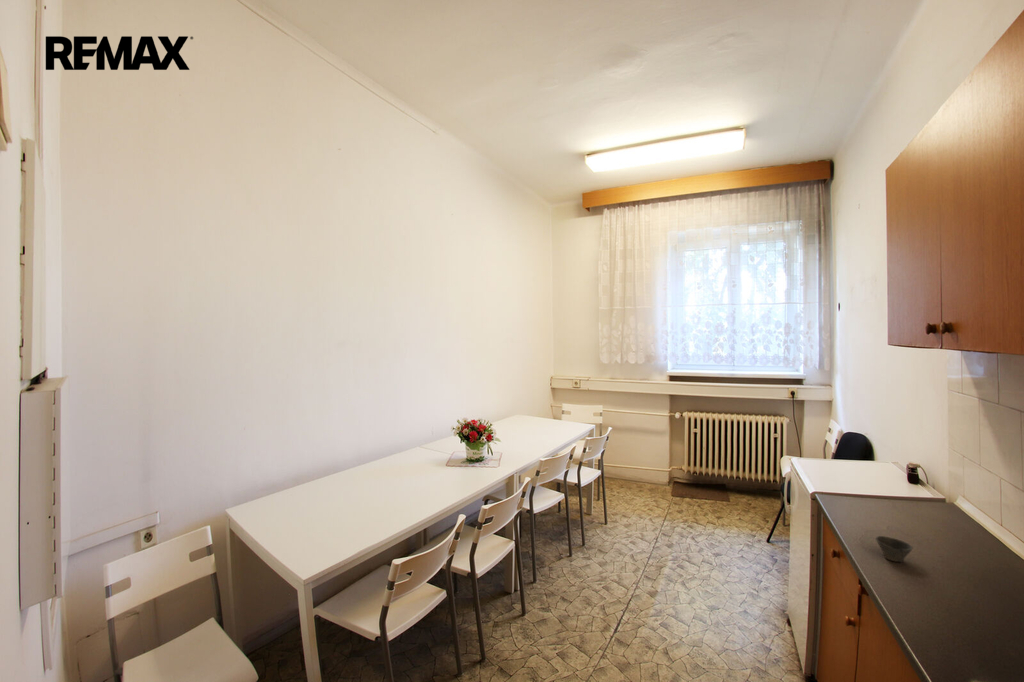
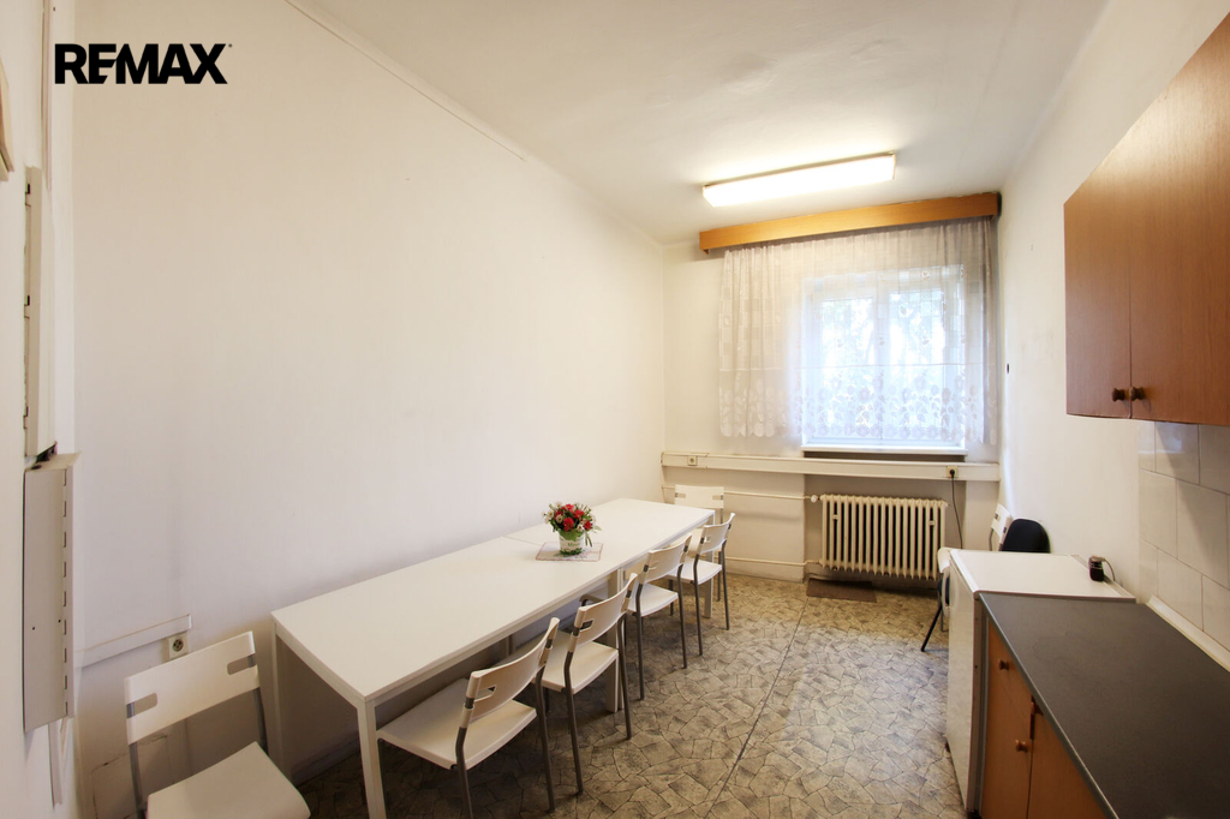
- cup [874,535,914,563]
